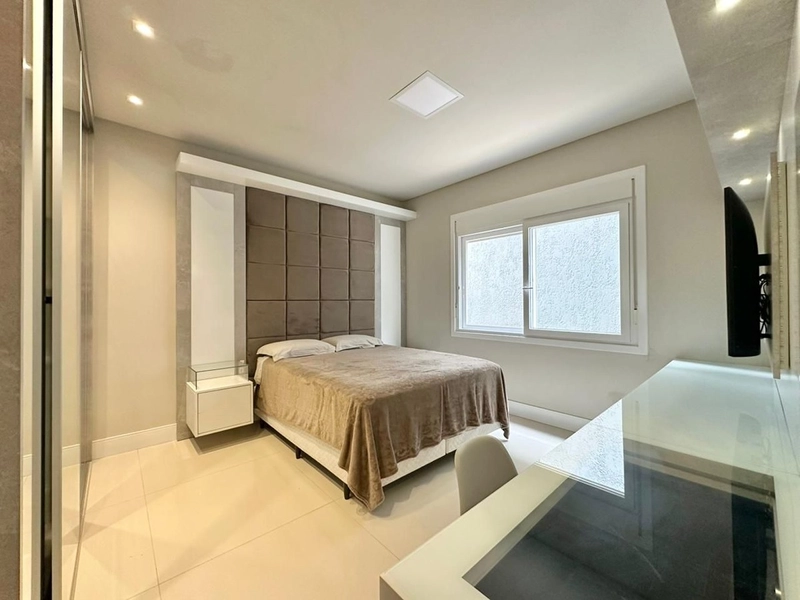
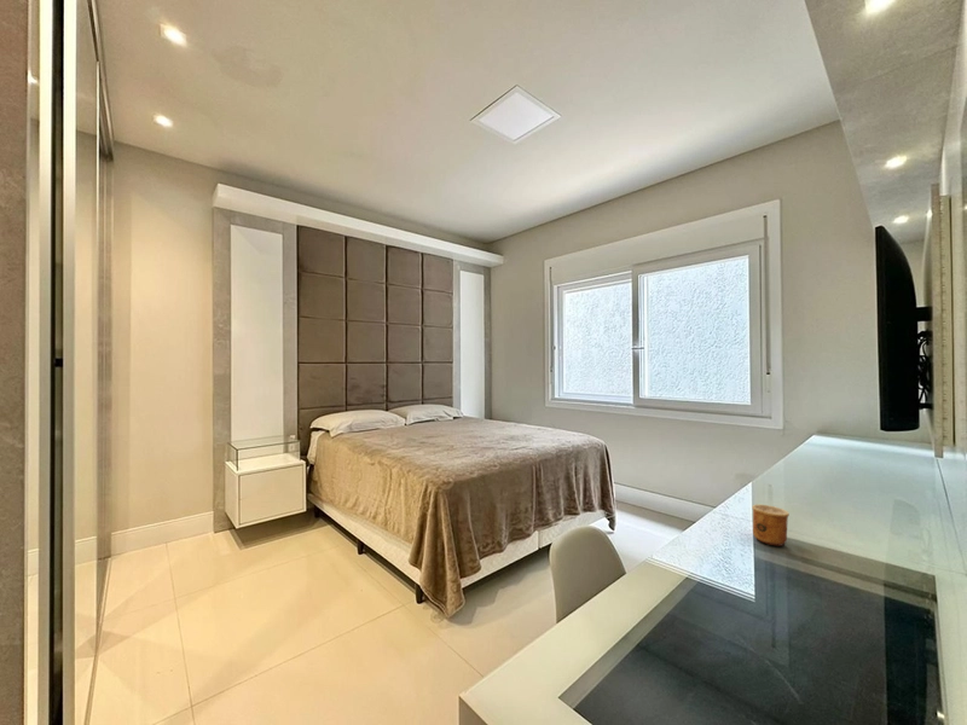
+ cup [751,504,791,547]
